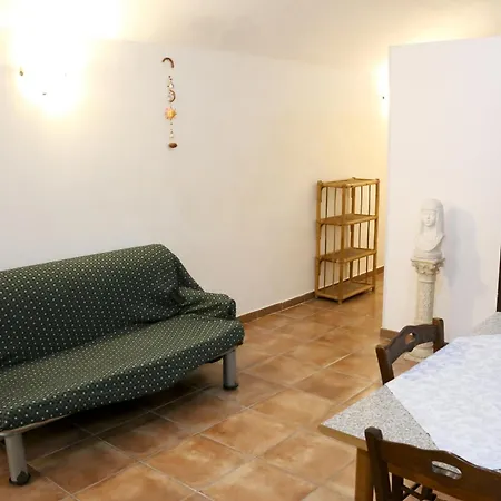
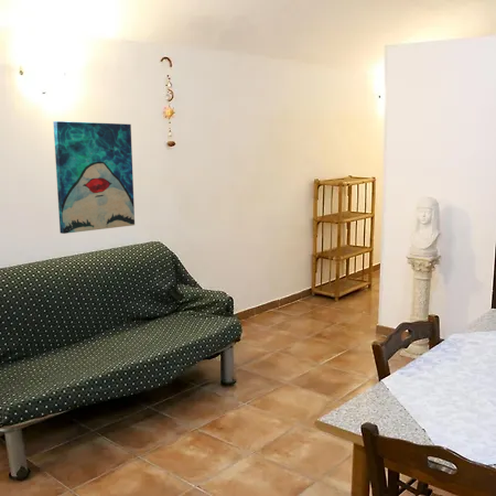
+ wall art [52,120,136,235]
